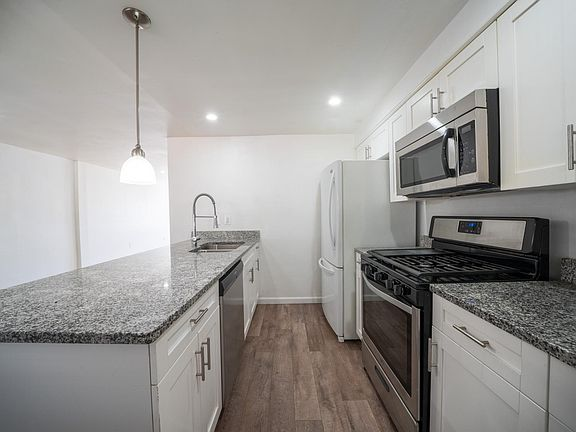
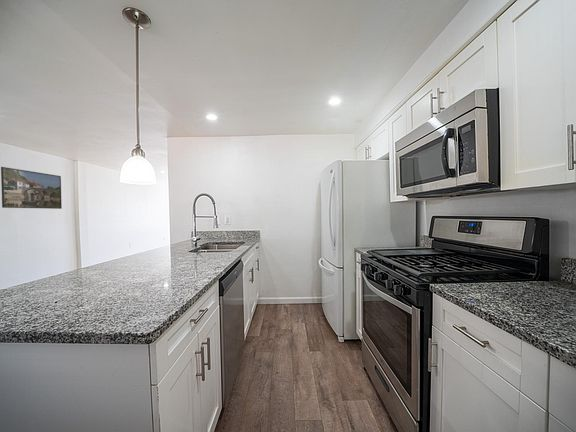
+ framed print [0,166,63,210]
